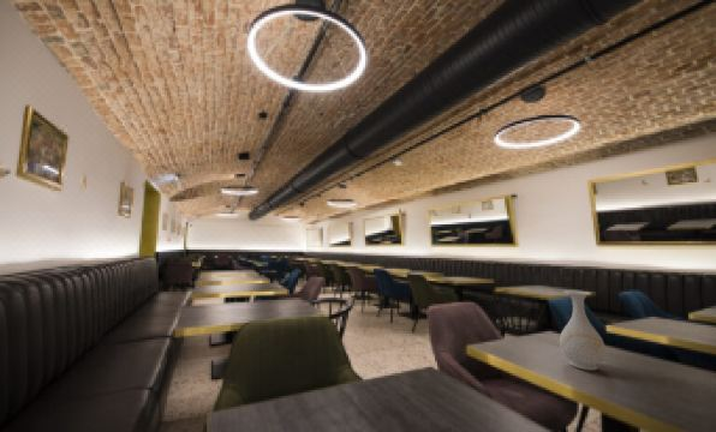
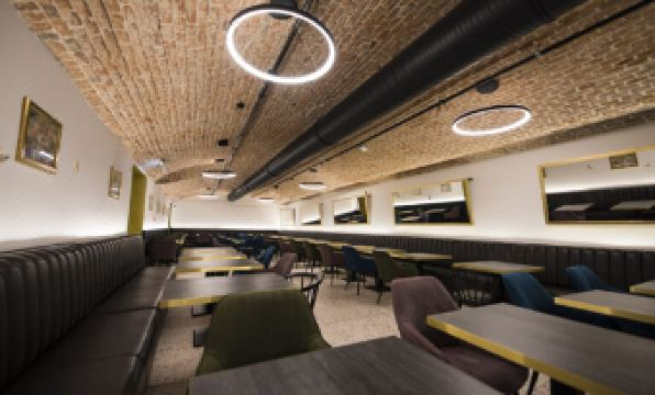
- vase [559,289,607,371]
